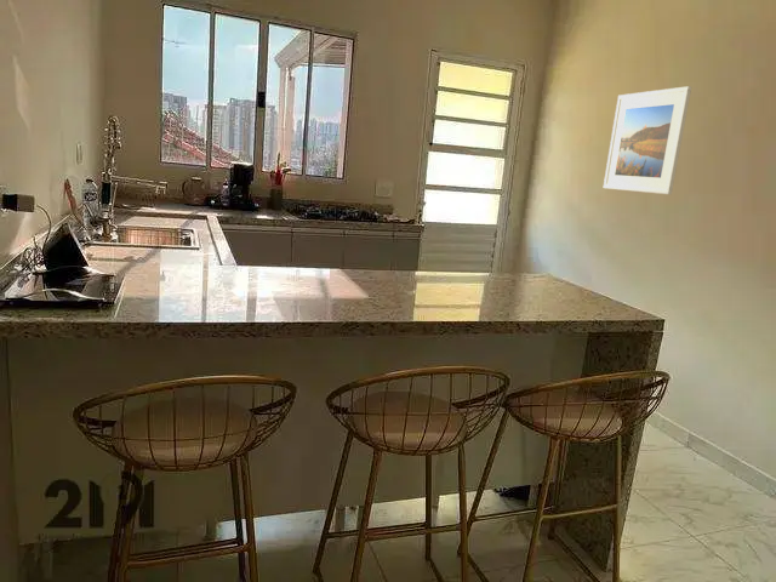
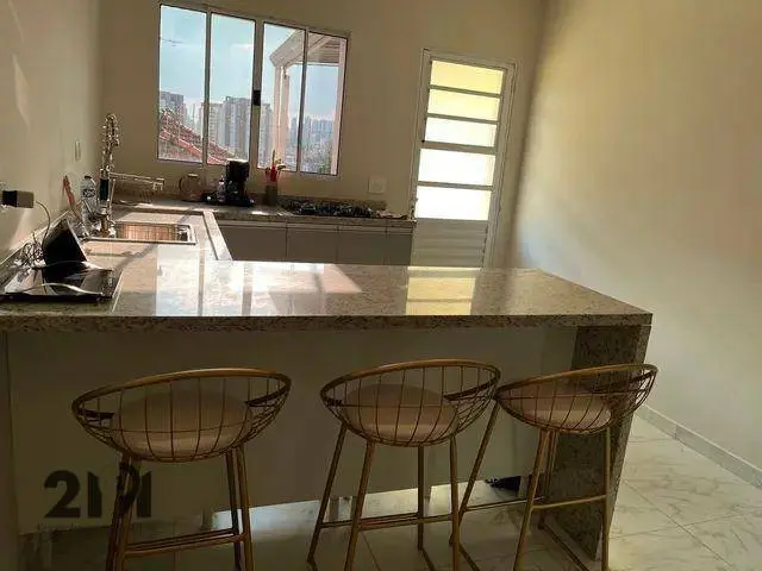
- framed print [603,85,692,195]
